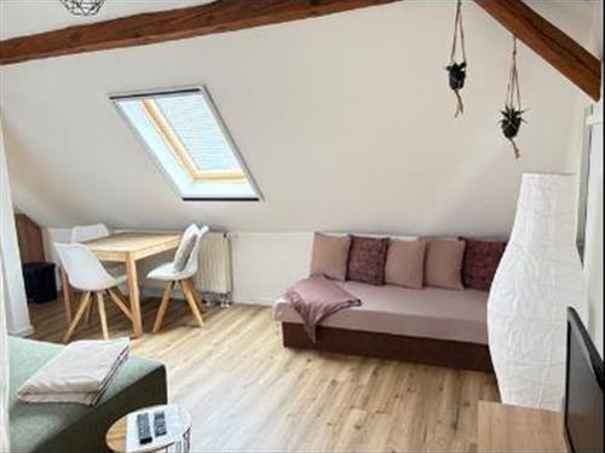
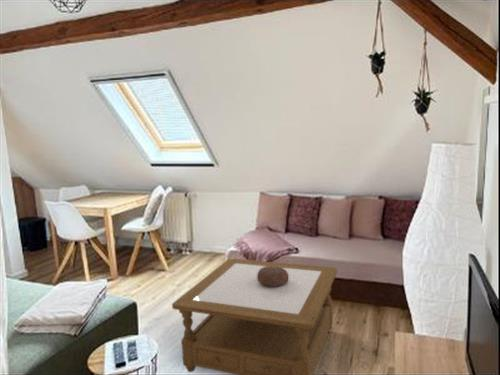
+ coffee table [171,258,338,375]
+ decorative bowl [257,266,289,287]
